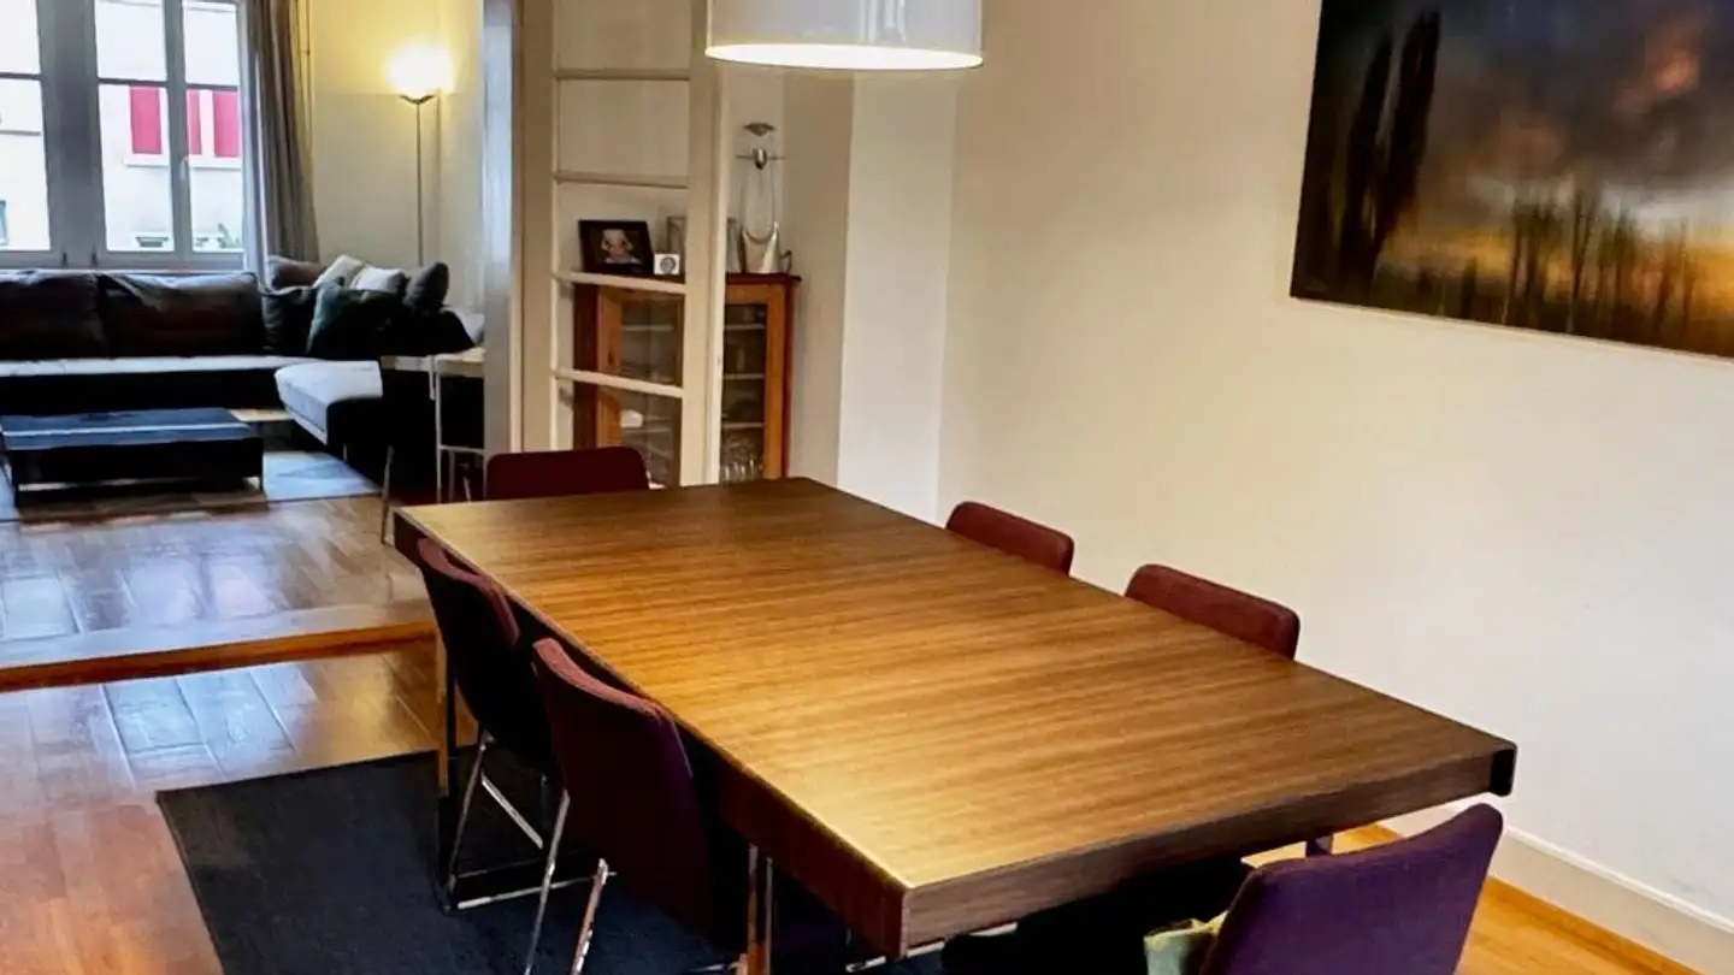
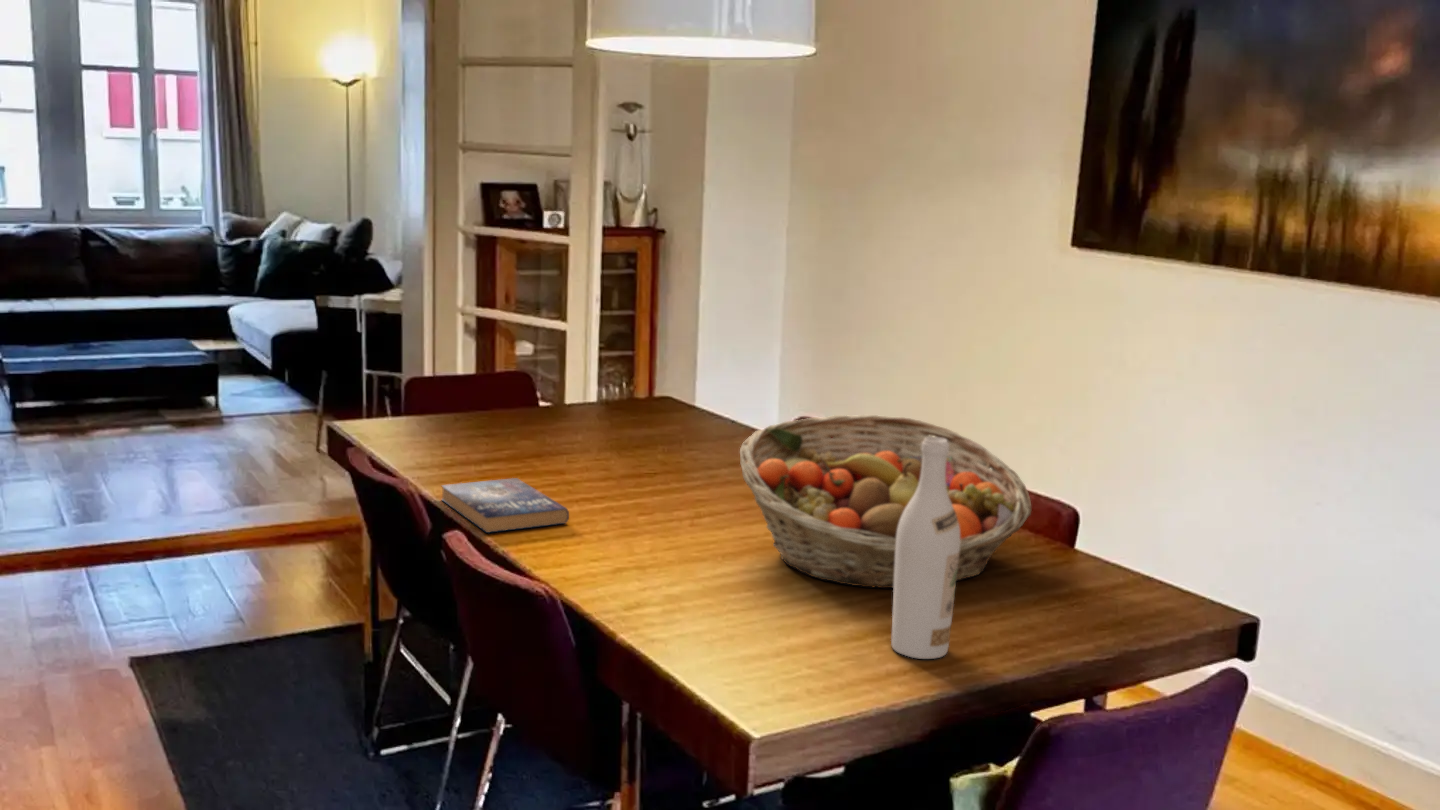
+ book [440,477,570,534]
+ fruit basket [739,414,1033,589]
+ wine bottle [890,436,960,660]
